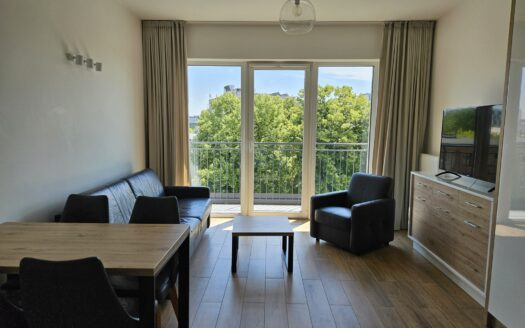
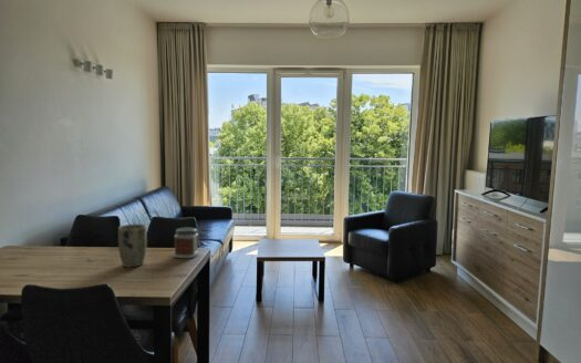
+ plant pot [117,222,148,269]
+ jar [173,226,199,259]
